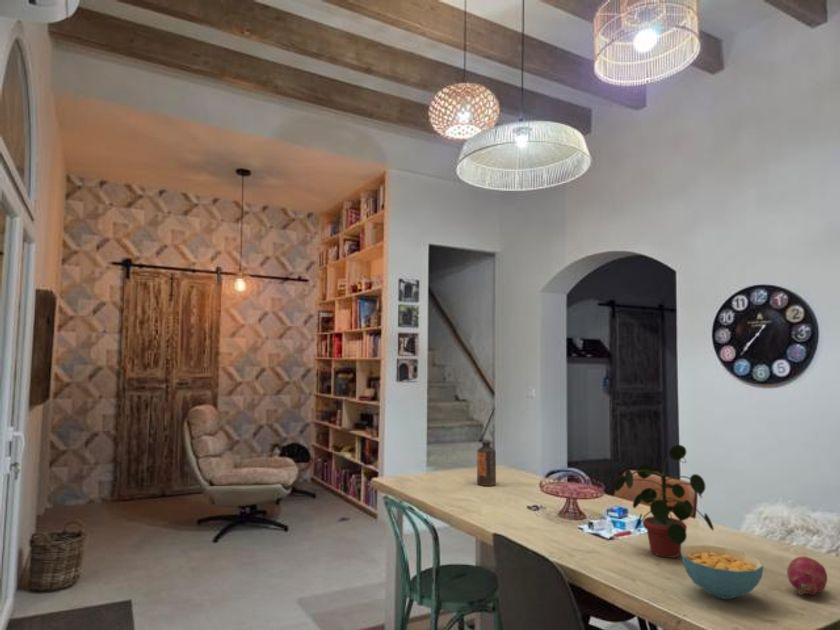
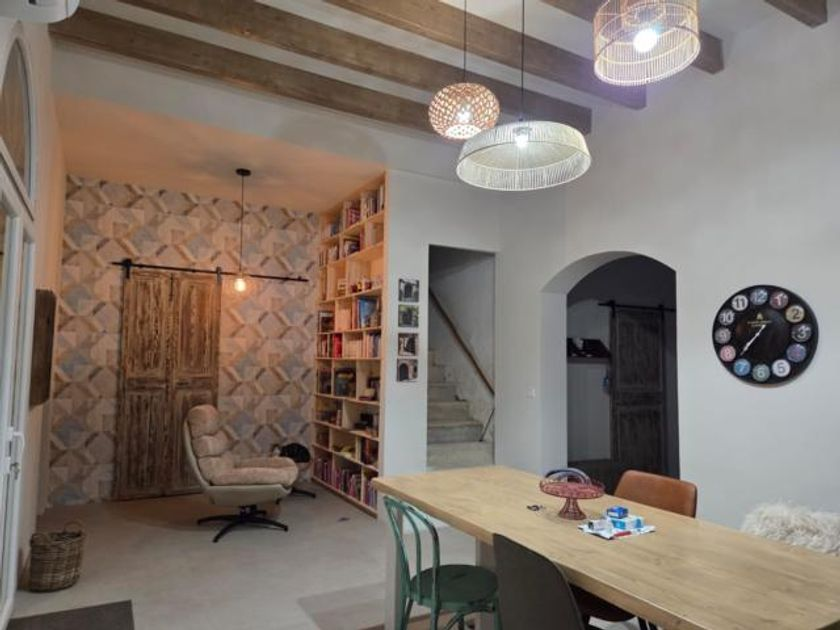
- bottle [476,439,497,487]
- fruit [786,556,828,597]
- potted plant [614,444,715,559]
- cereal bowl [680,544,764,600]
